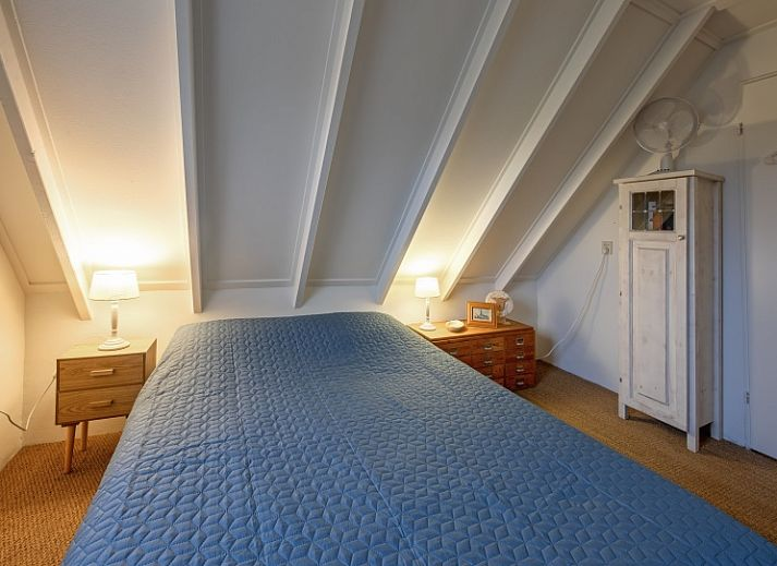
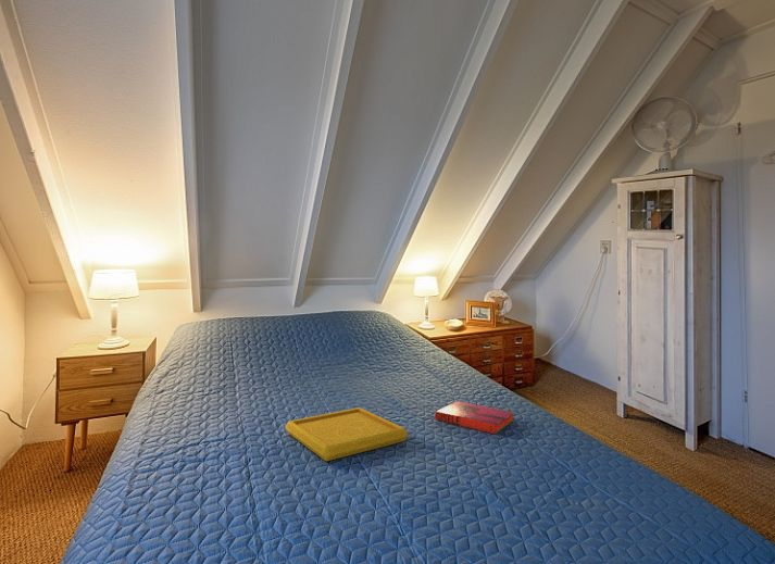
+ hardback book [434,400,515,435]
+ serving tray [285,406,410,462]
